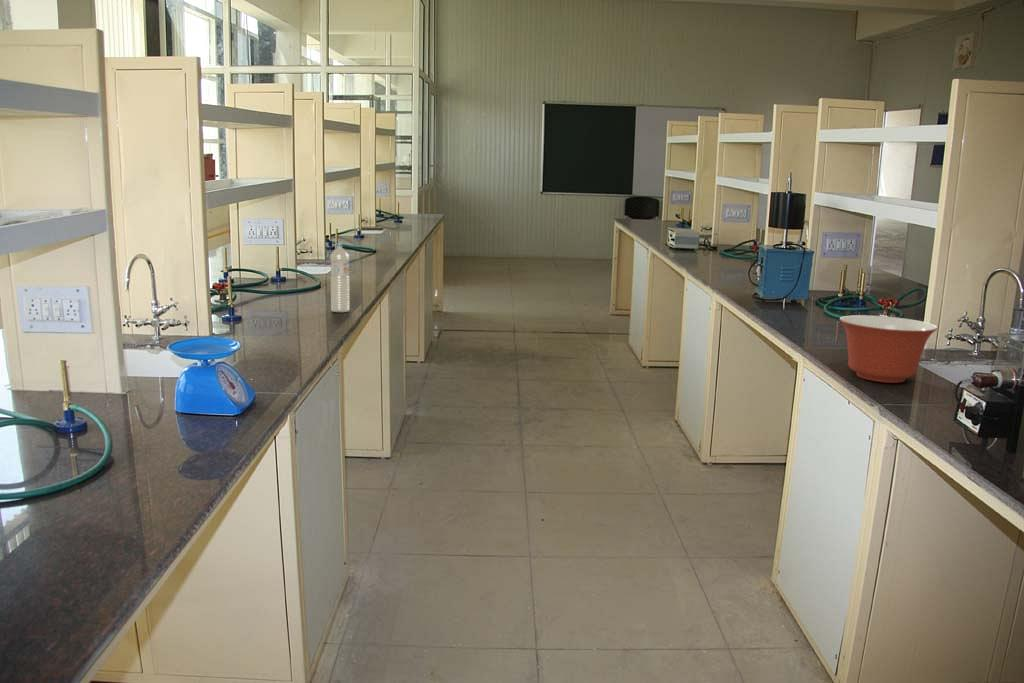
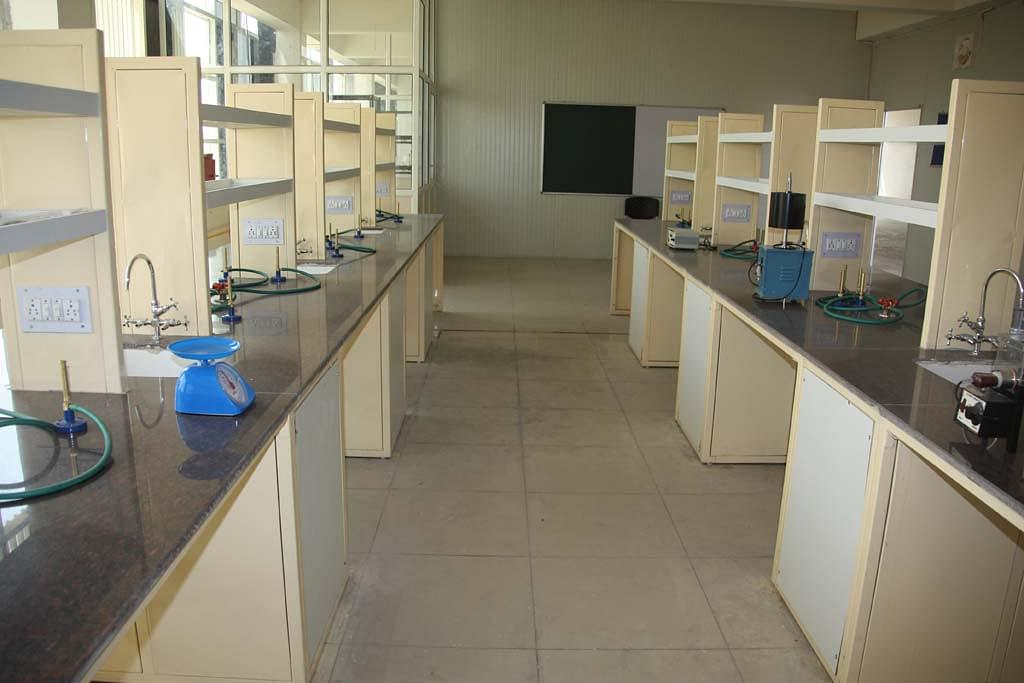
- water bottle [329,243,351,313]
- mixing bowl [838,314,939,384]
